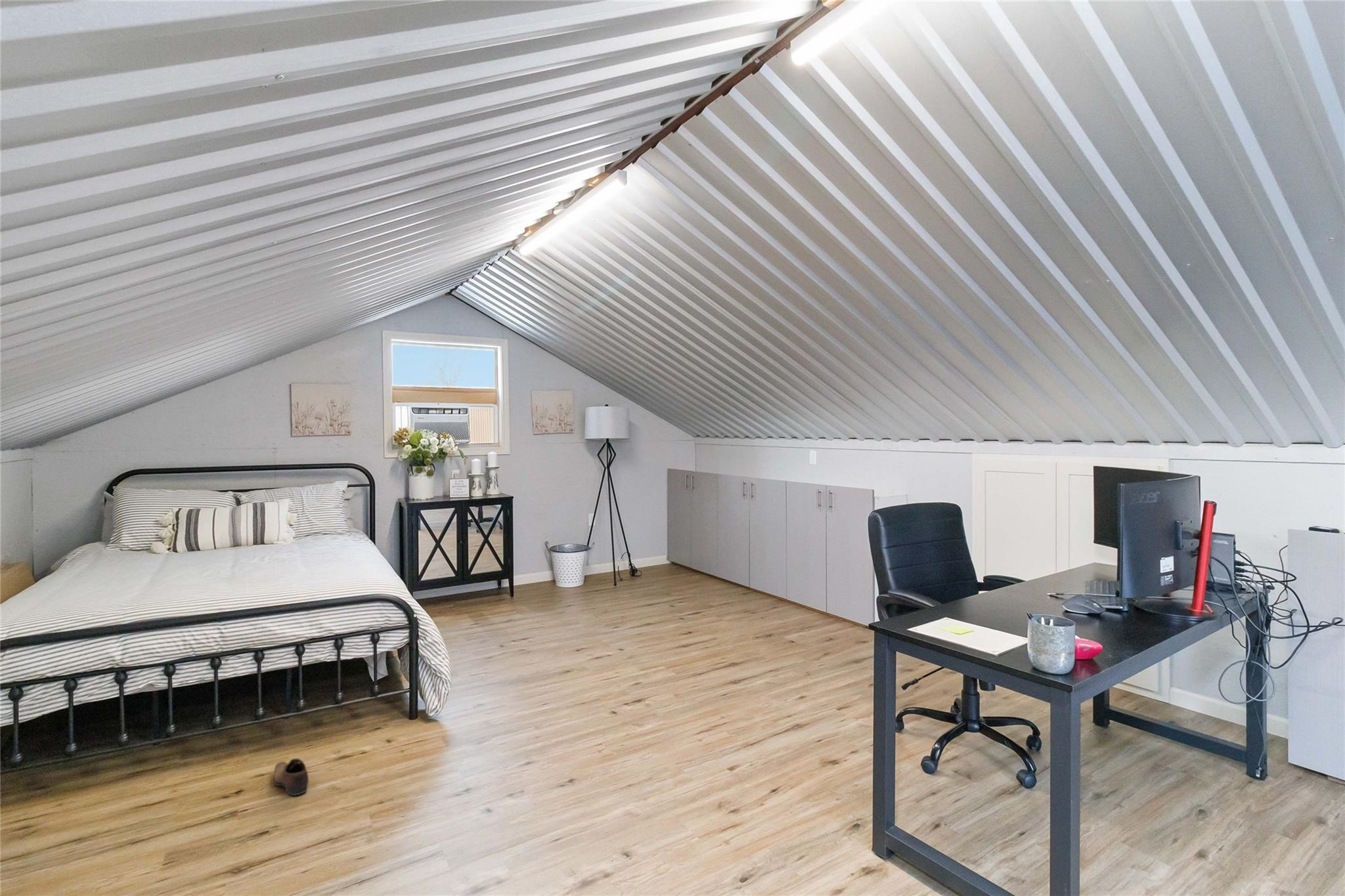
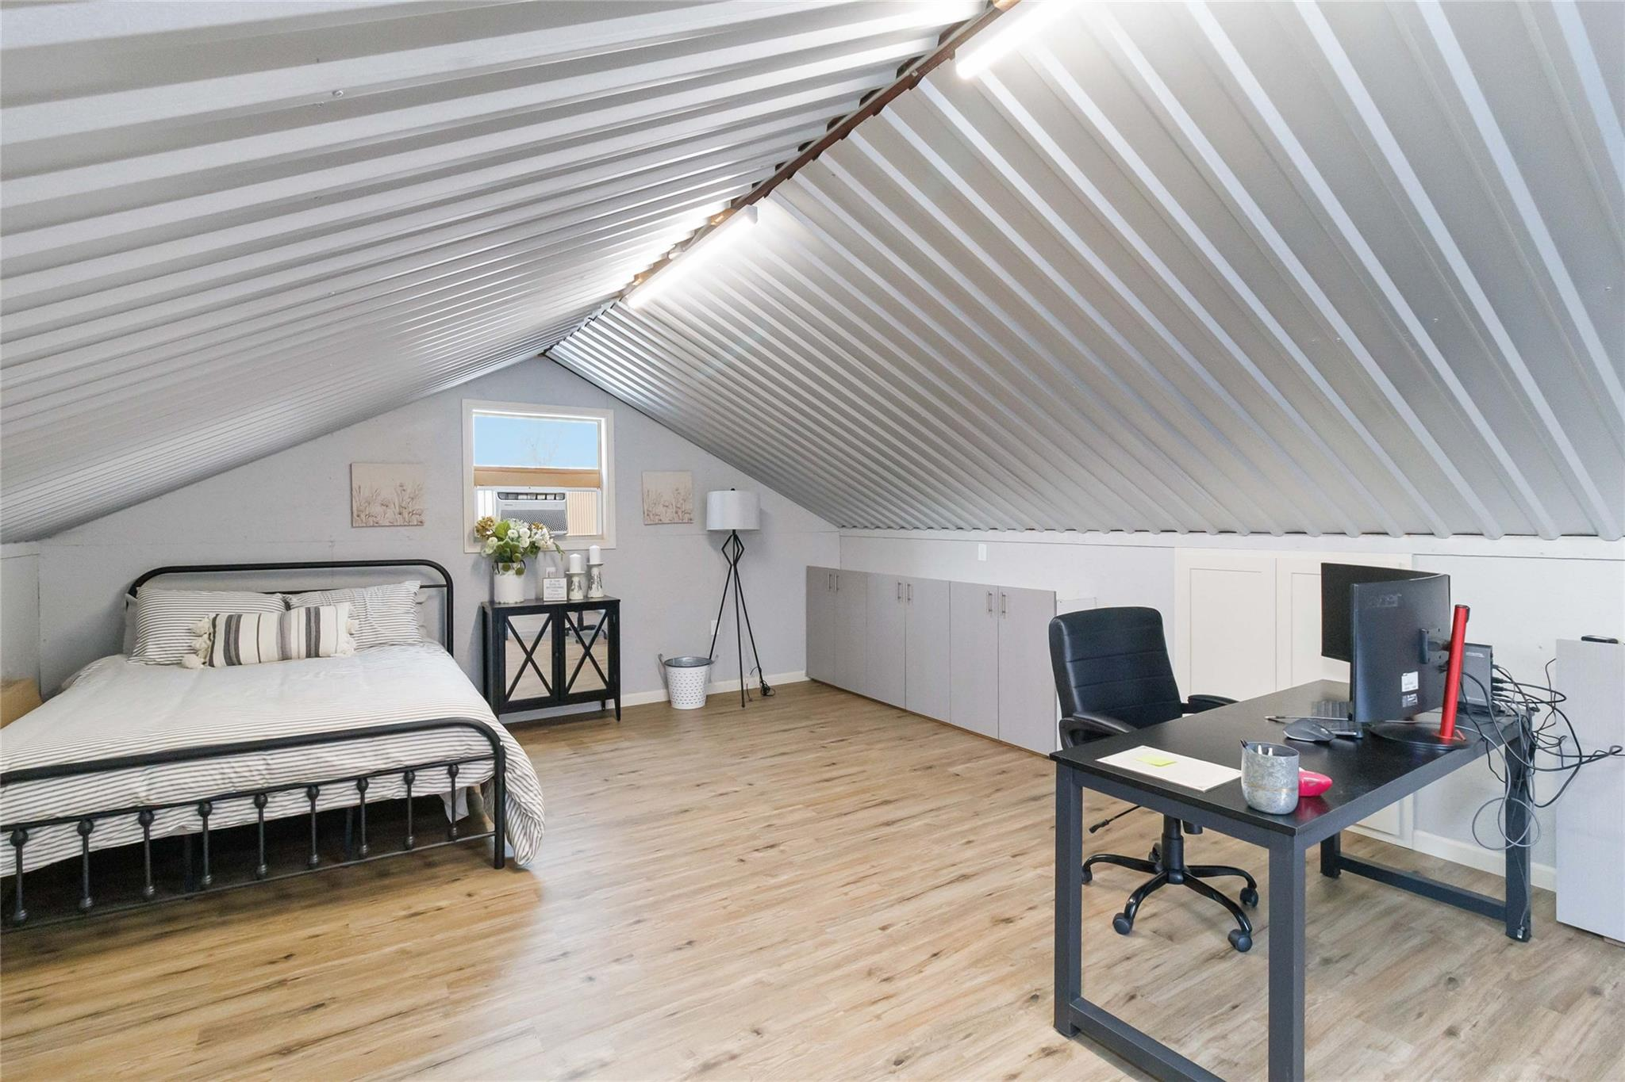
- shoe [273,757,309,796]
